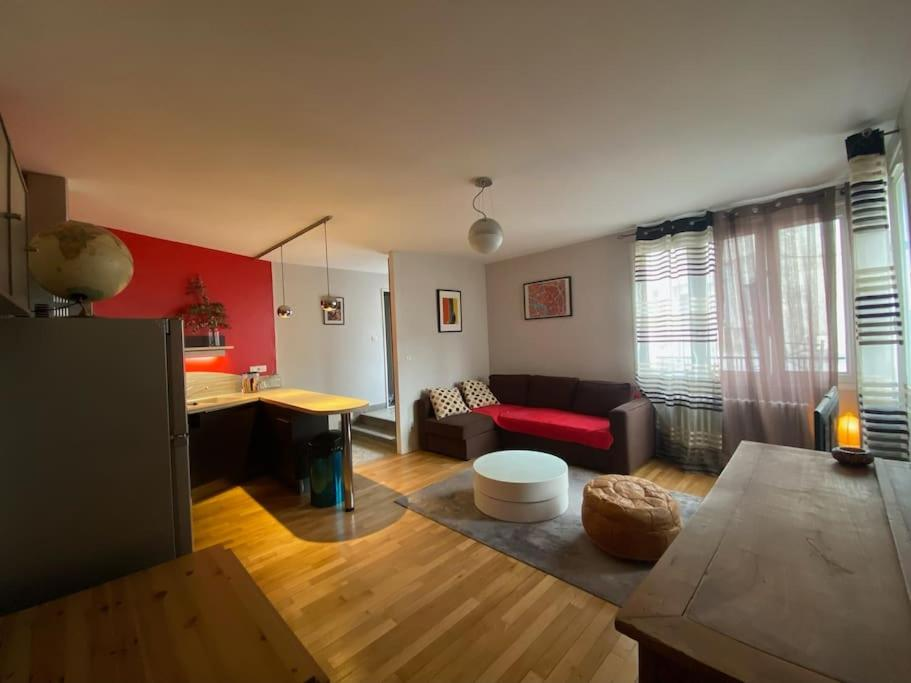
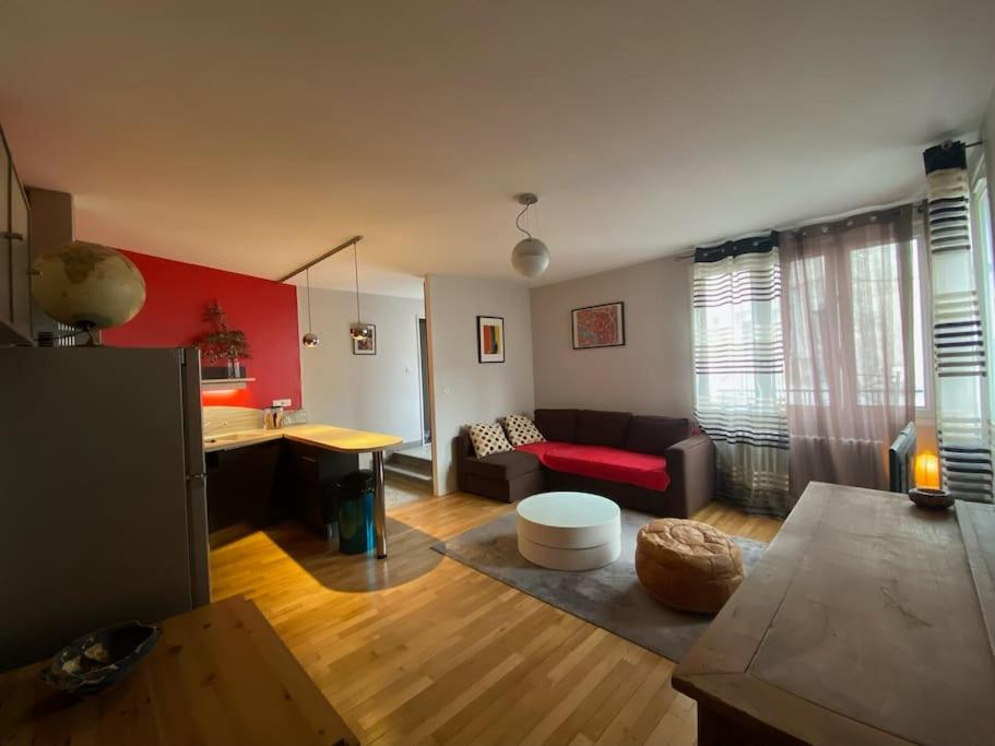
+ bowl [37,619,164,696]
